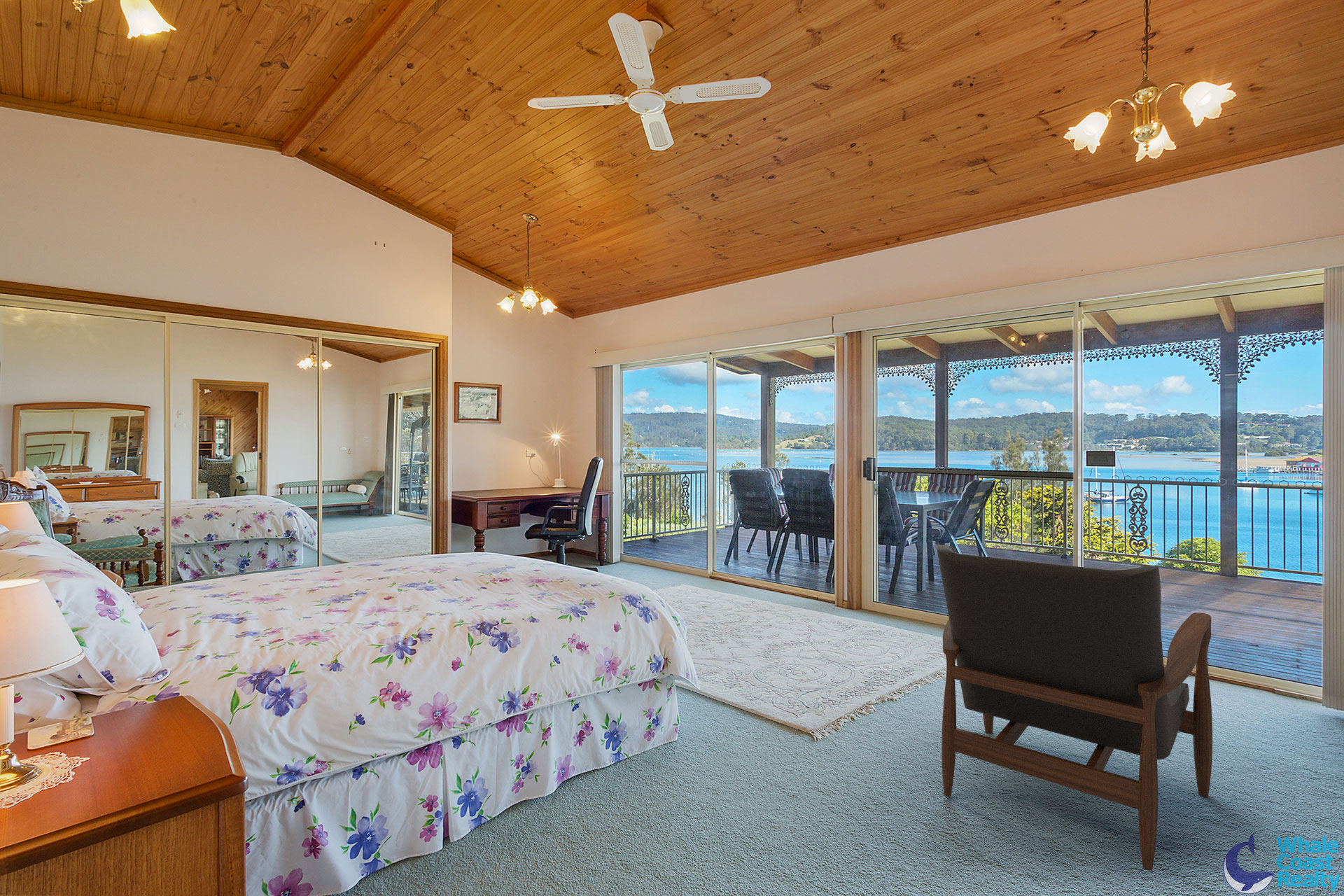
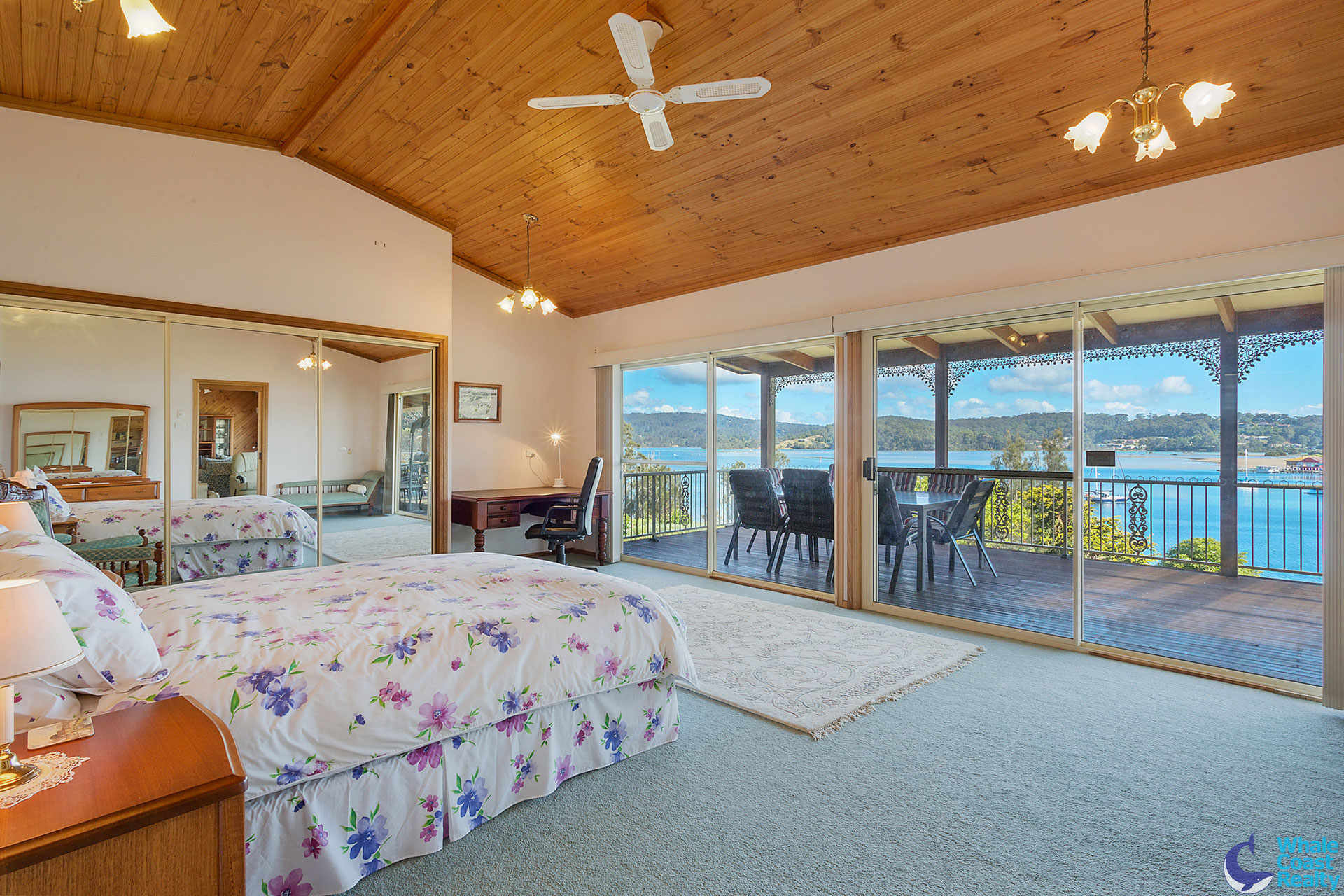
- armchair [936,545,1213,872]
